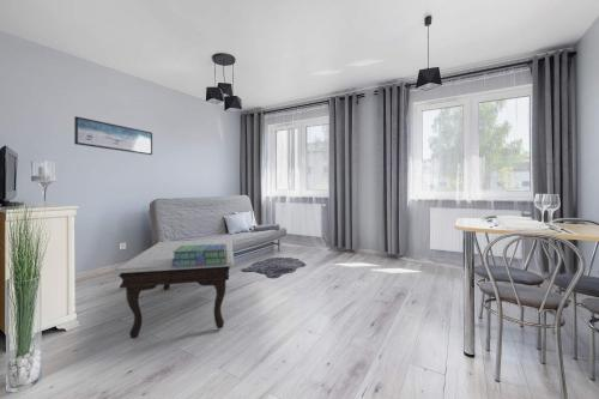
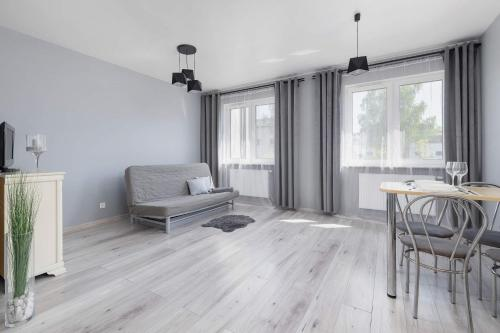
- stack of books [171,244,228,266]
- wall art [73,115,153,156]
- coffee table [110,238,235,340]
